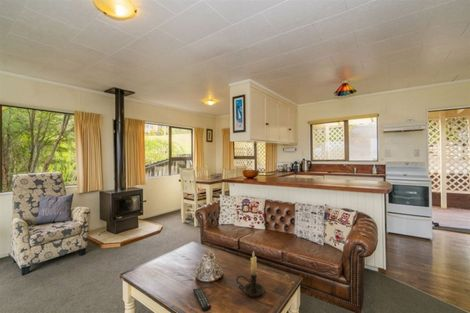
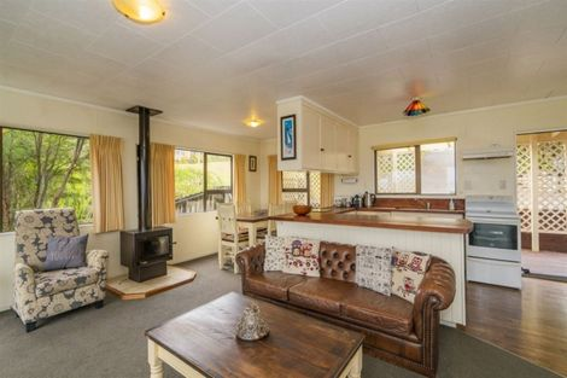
- remote control [192,286,212,313]
- candle holder [235,250,266,298]
